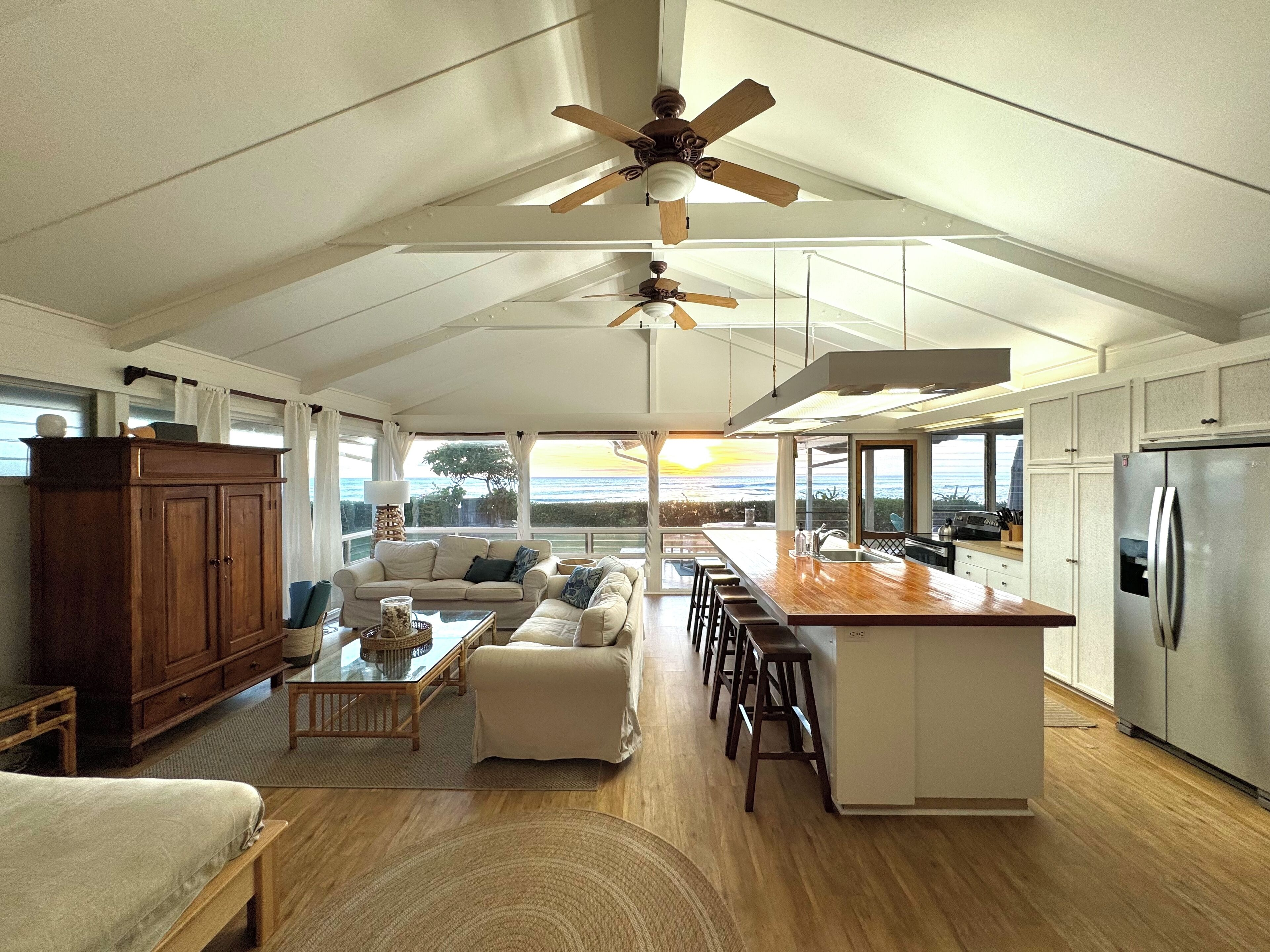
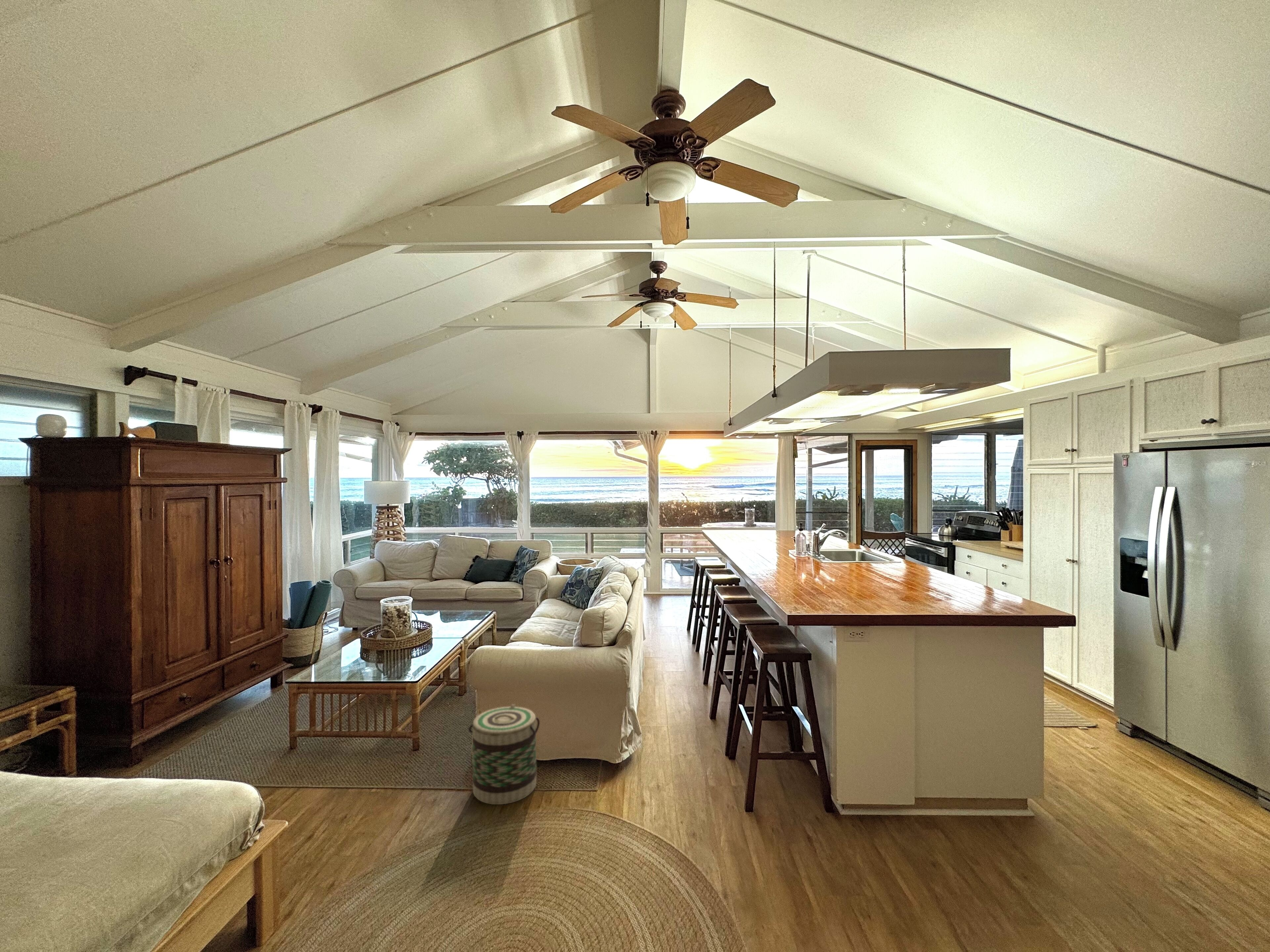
+ basket [468,704,540,805]
